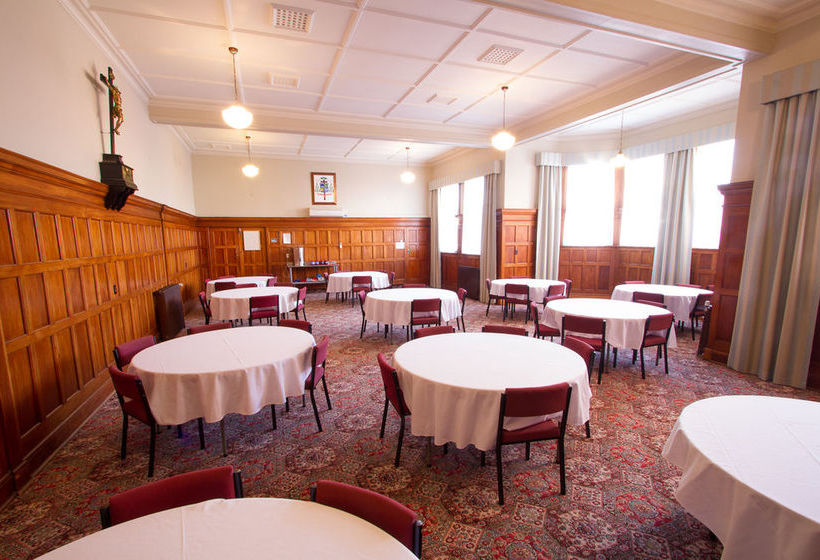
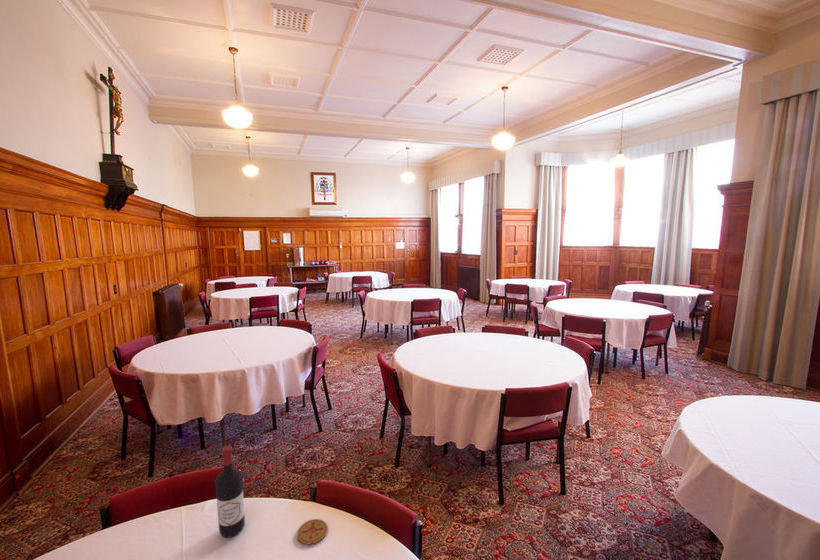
+ wine bottle [214,444,246,539]
+ coaster [296,518,329,545]
